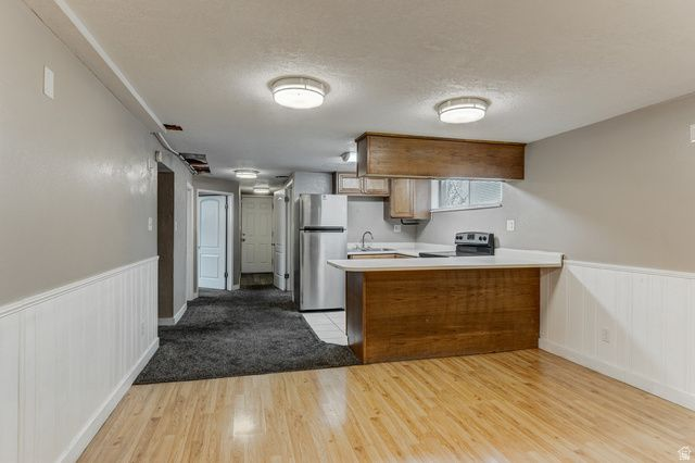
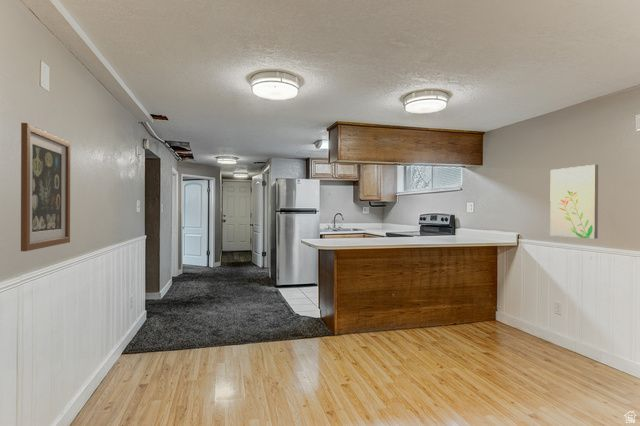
+ wall art [549,164,599,240]
+ wall art [20,122,71,252]
